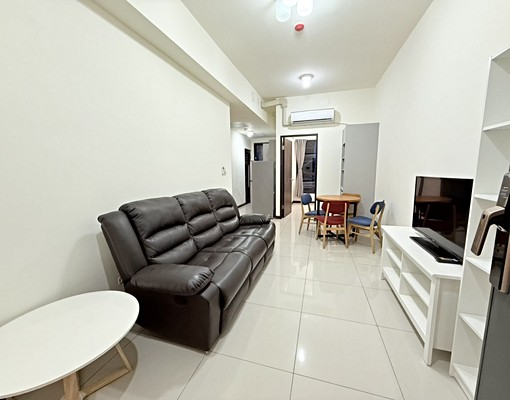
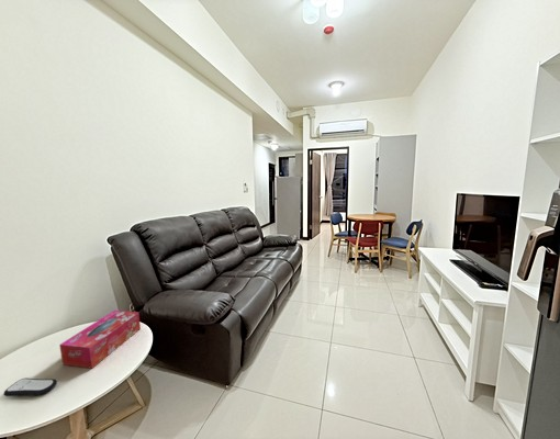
+ remote control [3,376,58,397]
+ tissue box [58,309,142,370]
